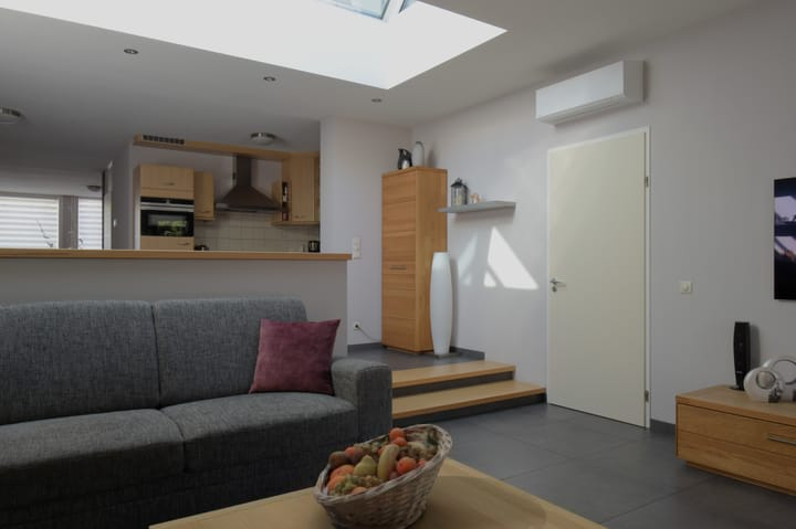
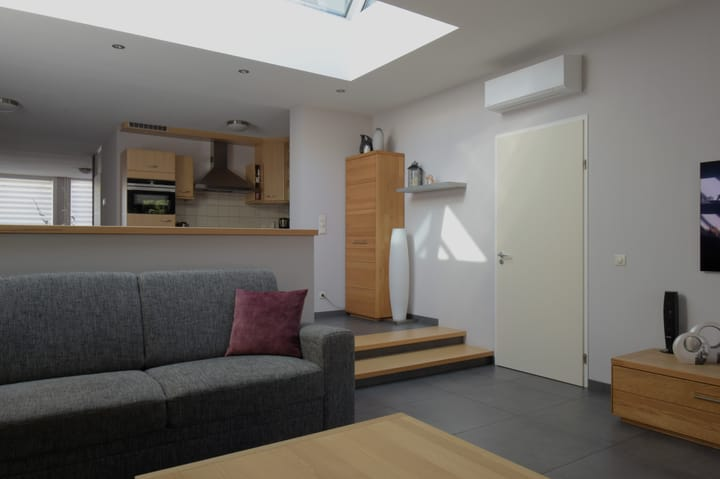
- fruit basket [312,423,454,529]
